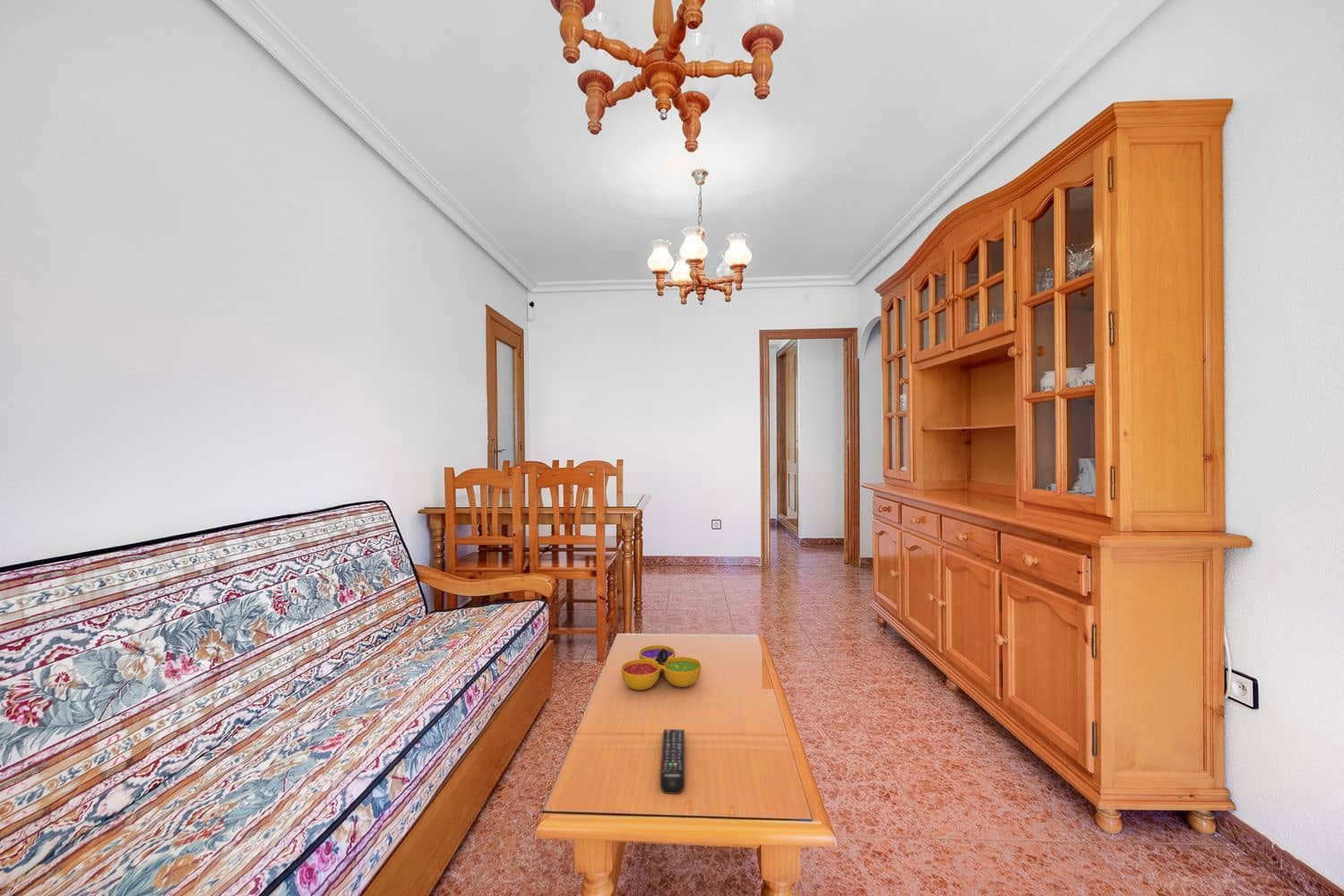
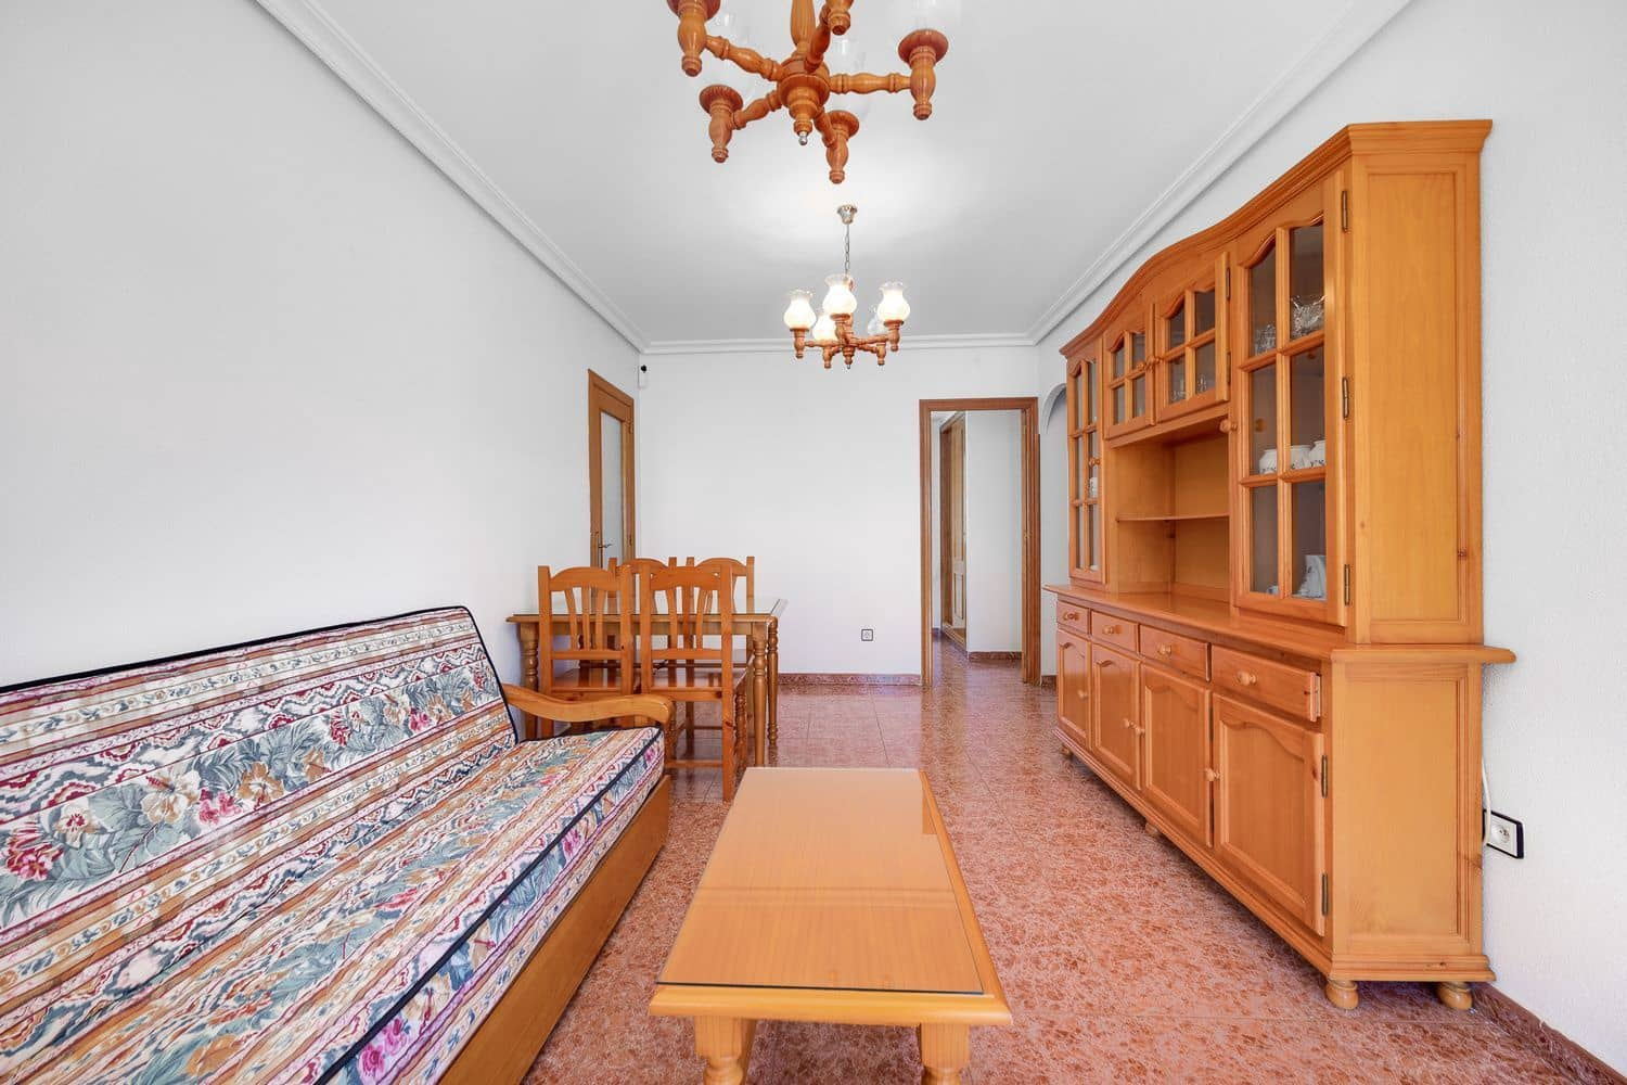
- remote control [659,728,685,795]
- decorative bowl [621,644,702,691]
